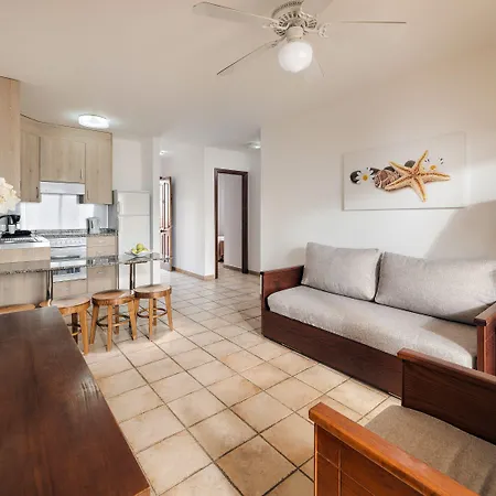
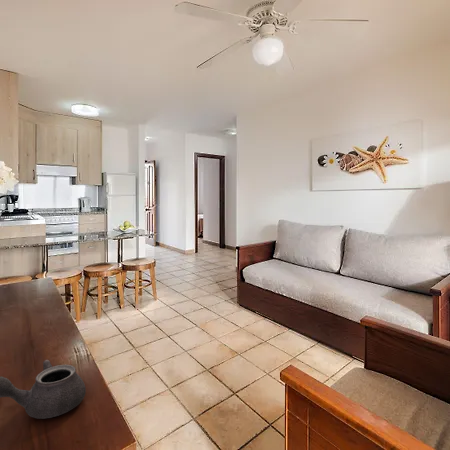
+ teapot [0,359,87,420]
